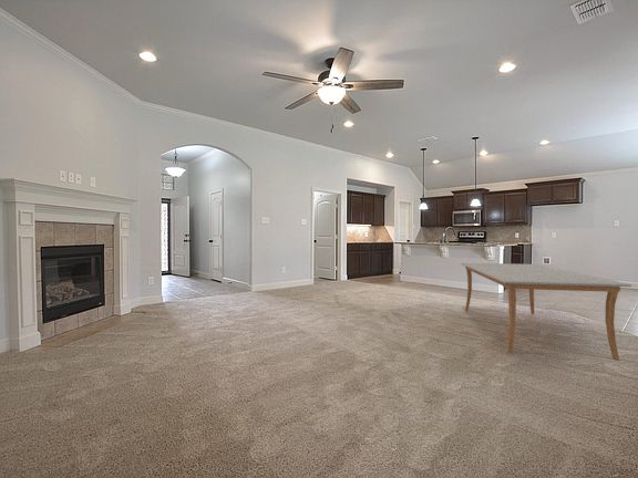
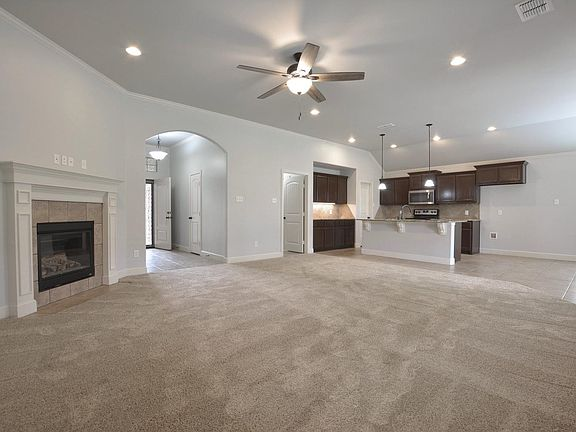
- dining table [460,262,632,362]
